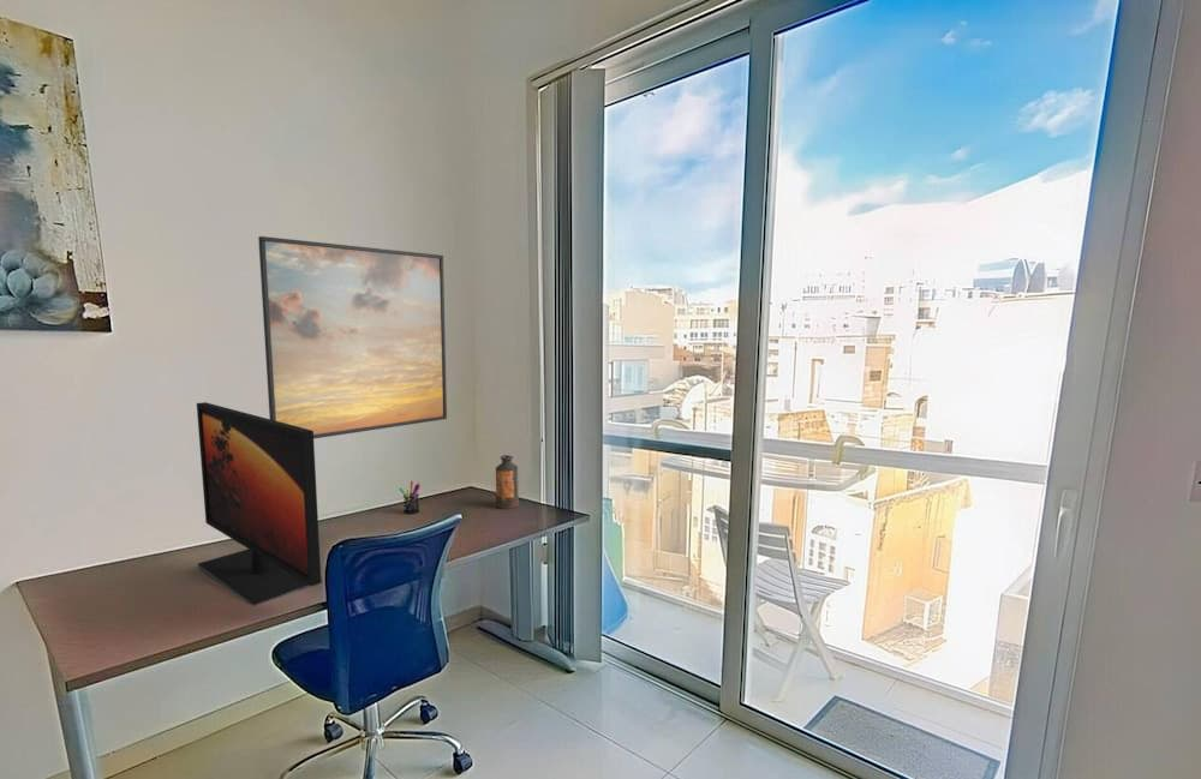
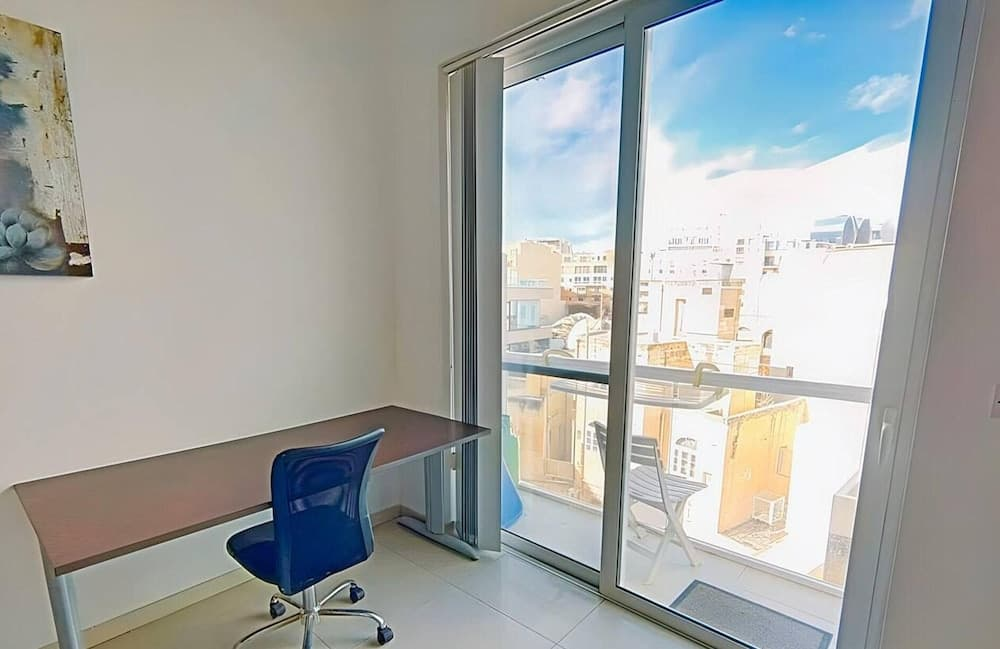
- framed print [257,235,448,439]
- monitor [196,401,323,606]
- pen holder [399,480,422,515]
- bottle [495,454,520,510]
